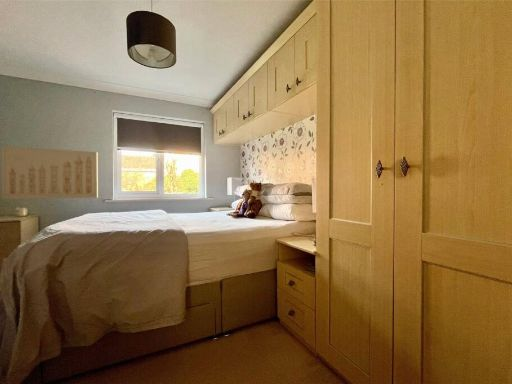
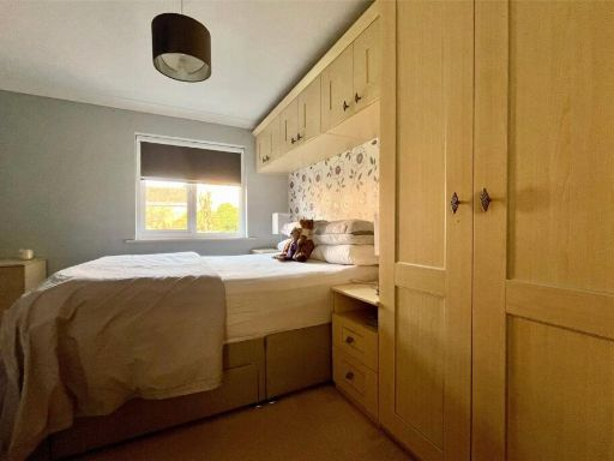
- wall art [1,145,99,200]
